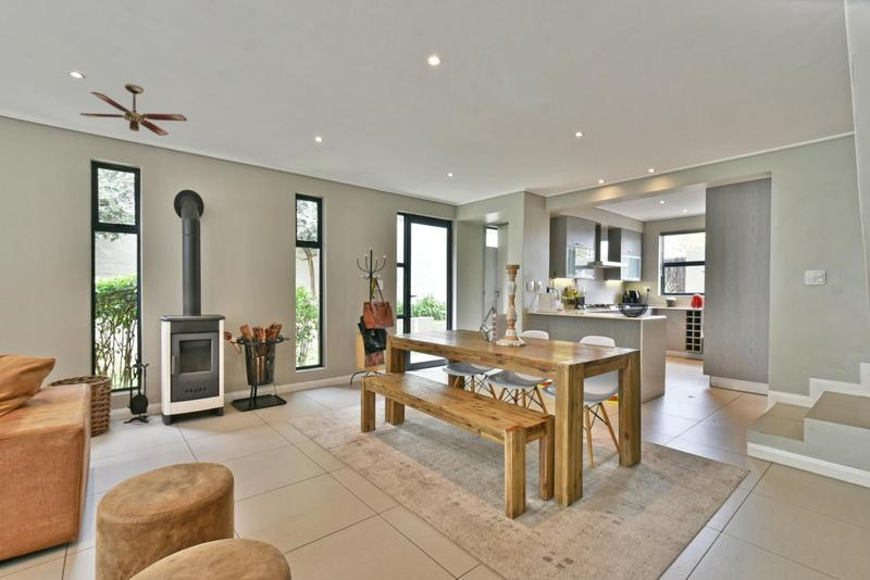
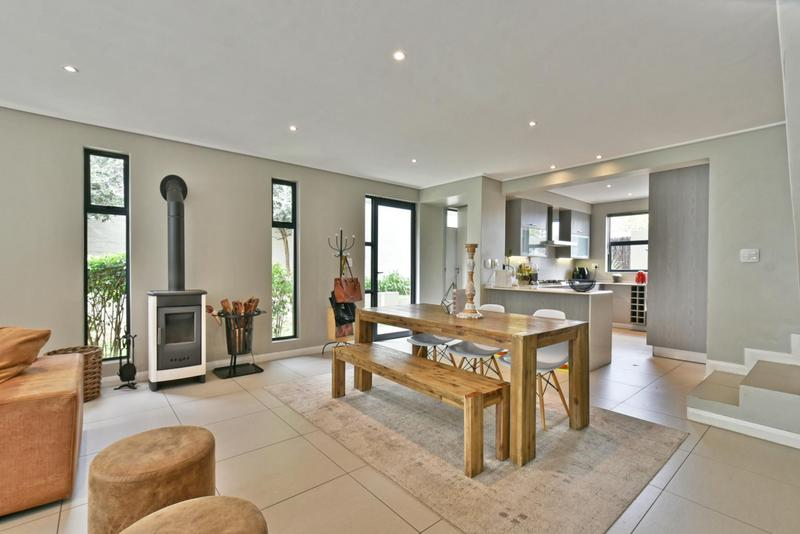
- ceiling fan [78,83,188,137]
